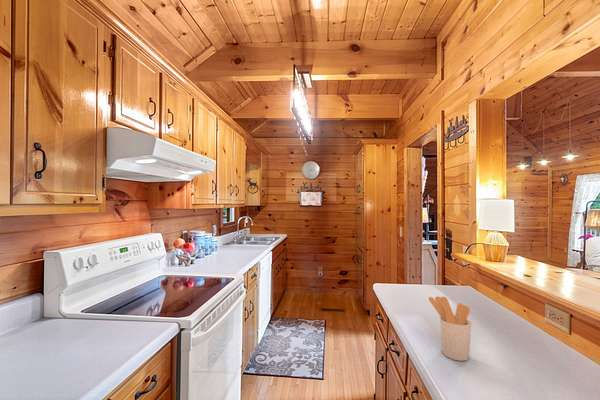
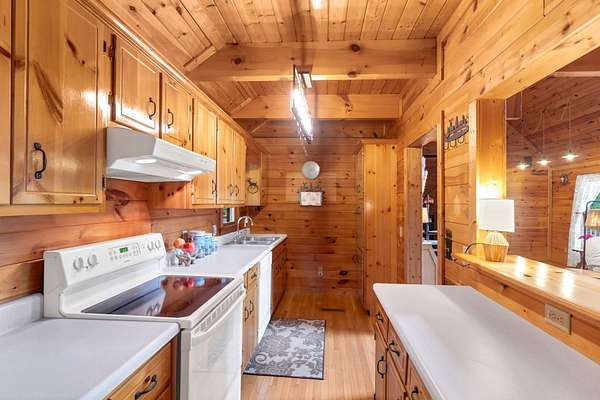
- utensil holder [428,295,472,362]
